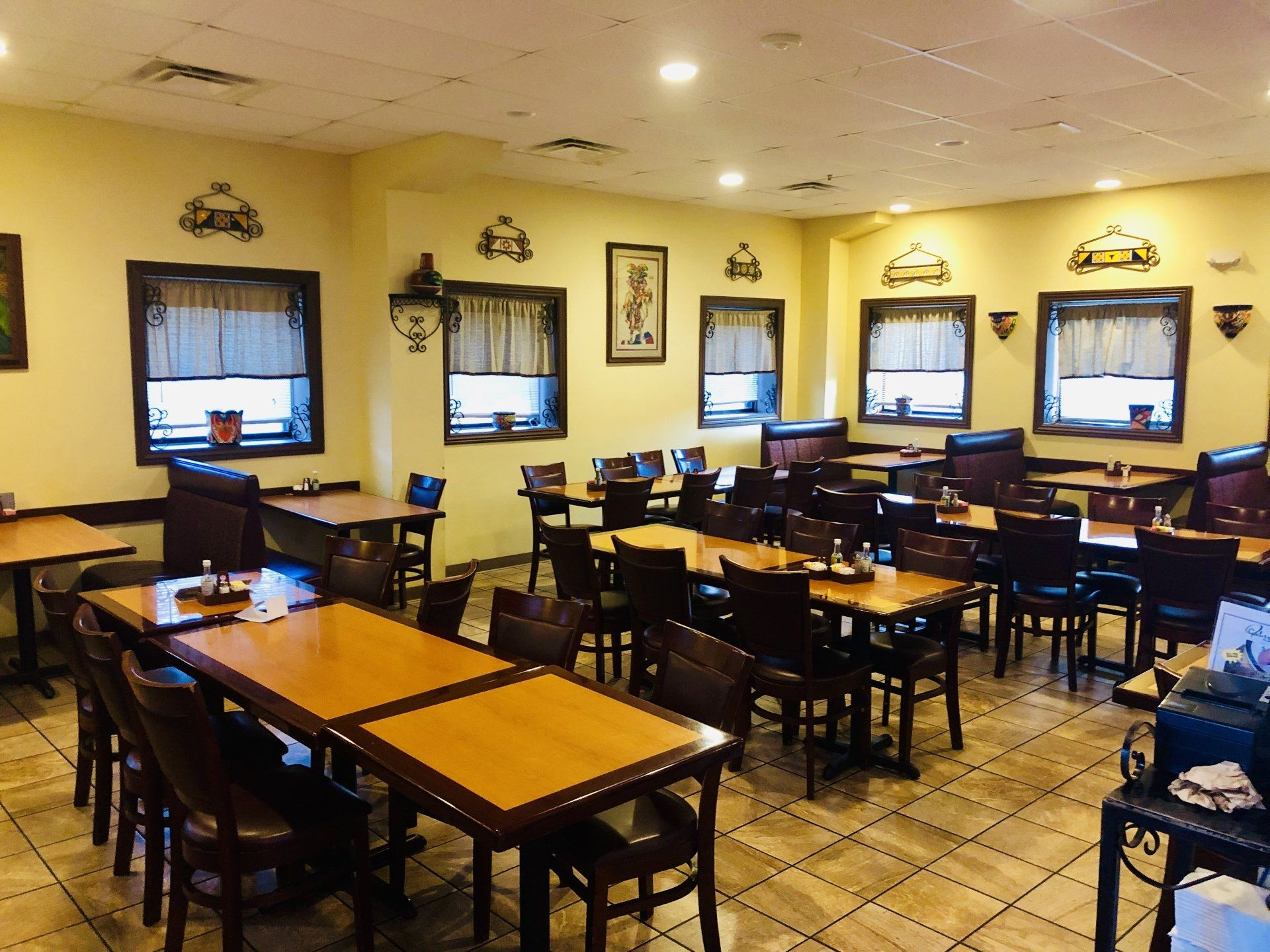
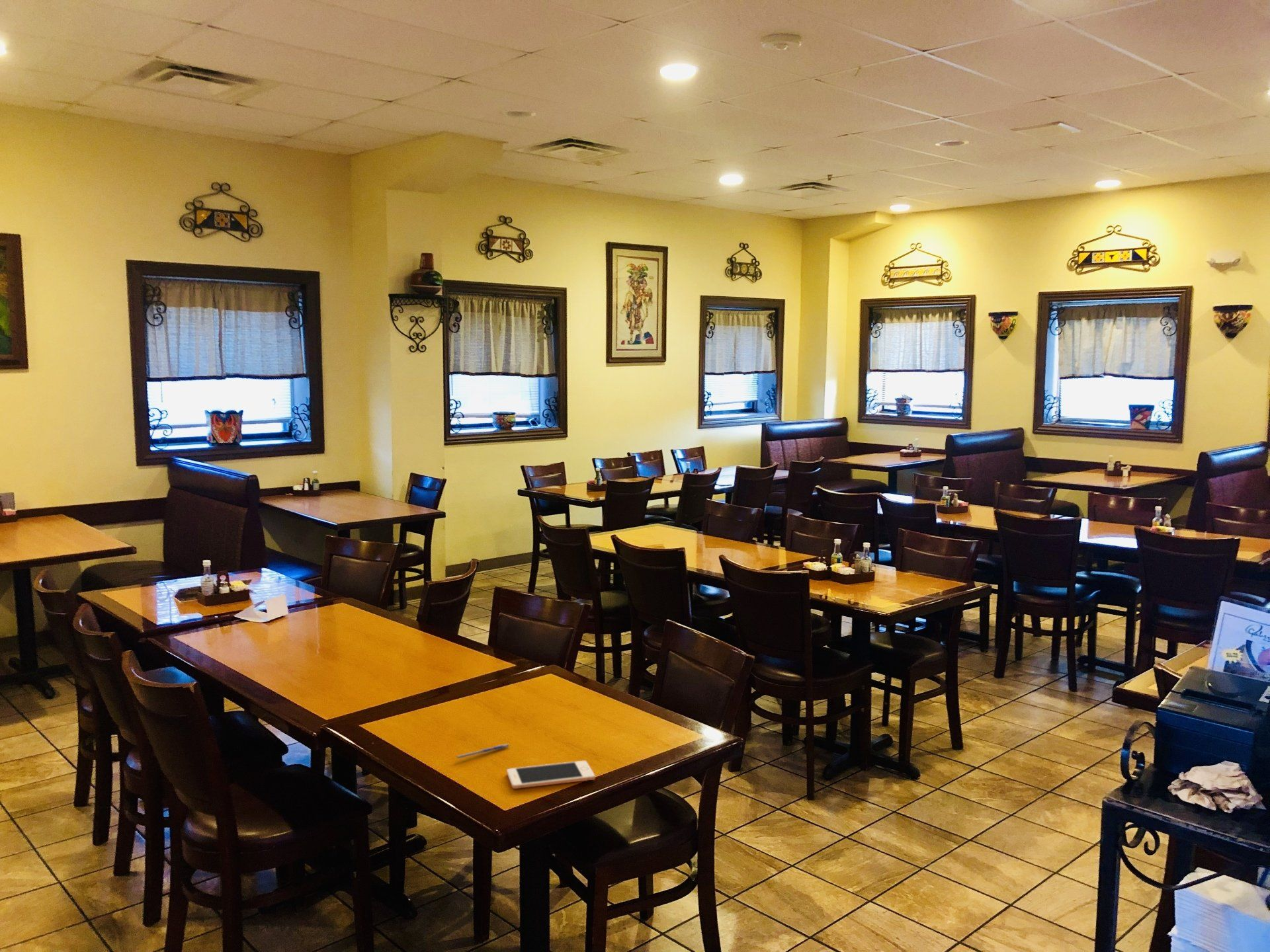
+ pen [455,743,511,760]
+ cell phone [506,760,595,789]
